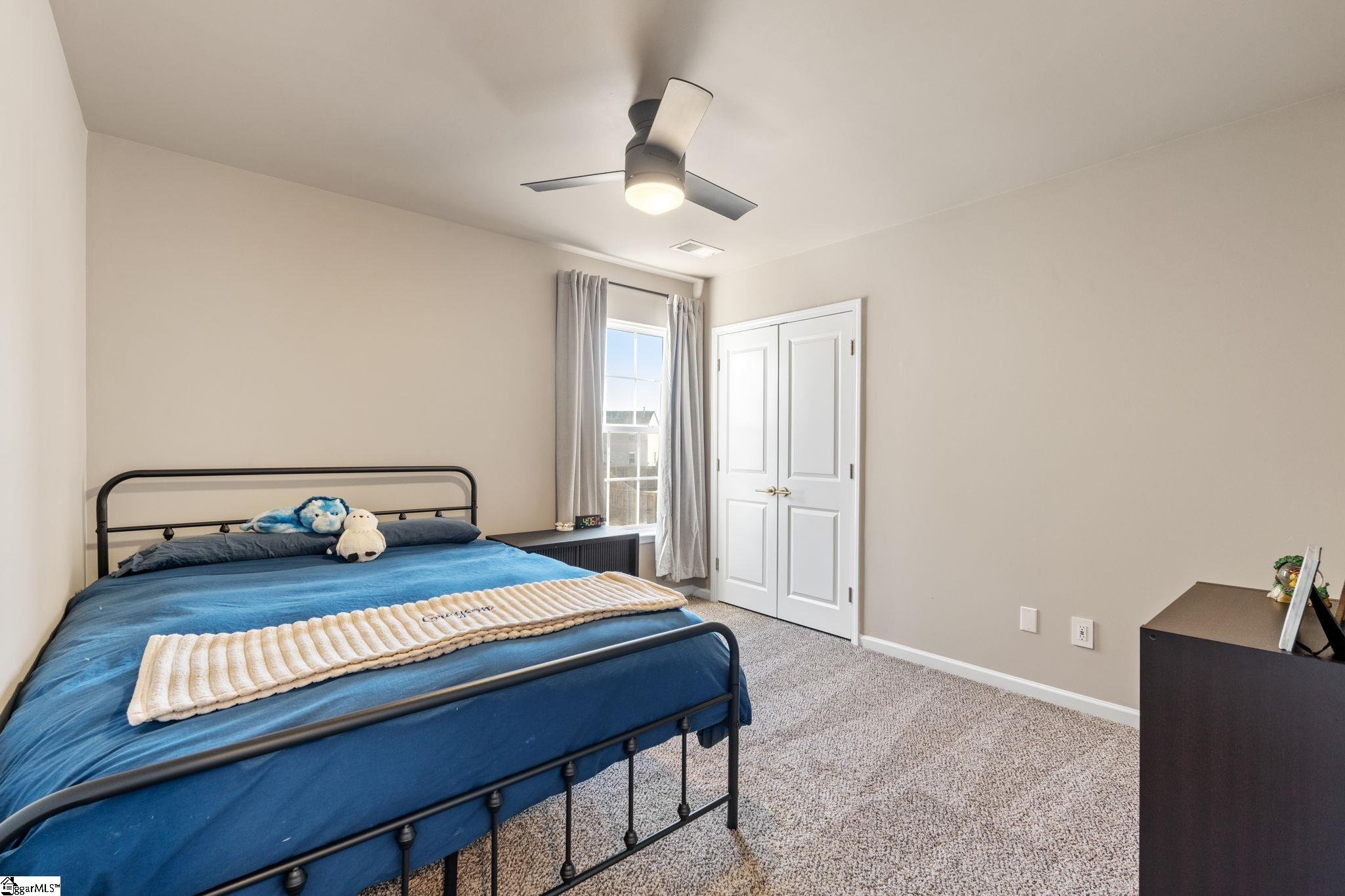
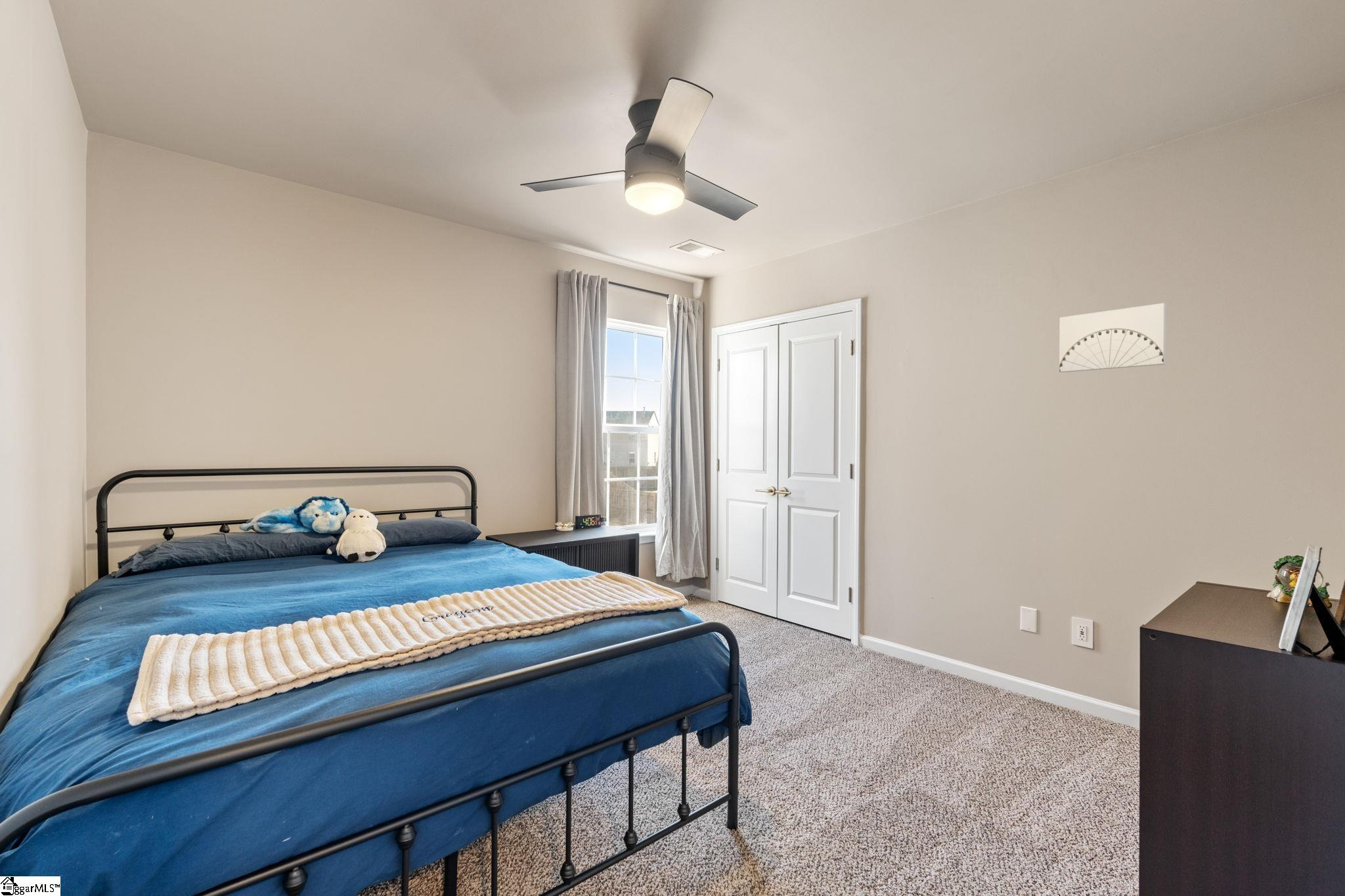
+ wall art [1059,303,1166,373]
